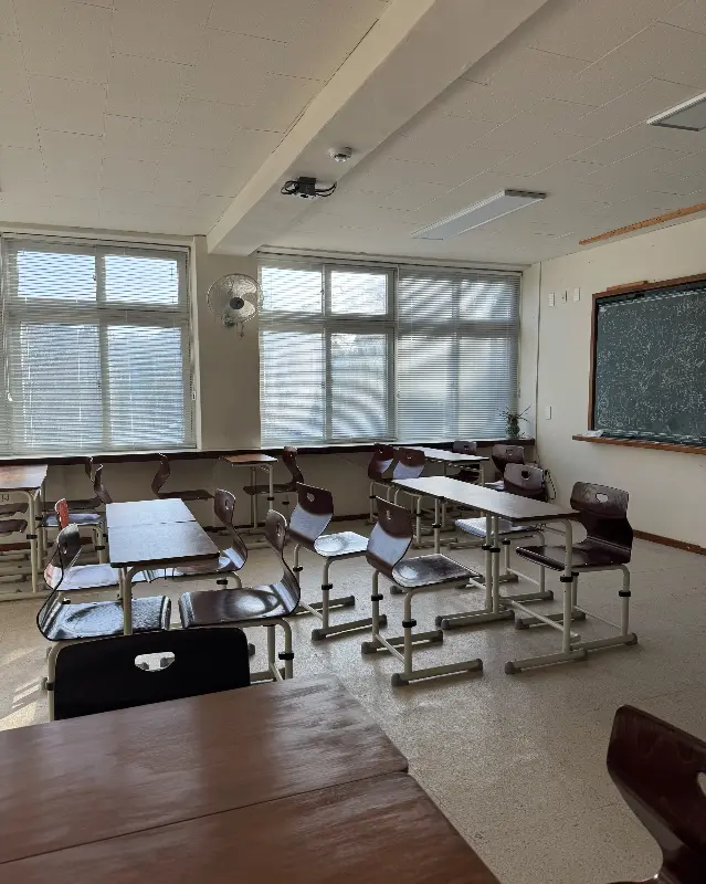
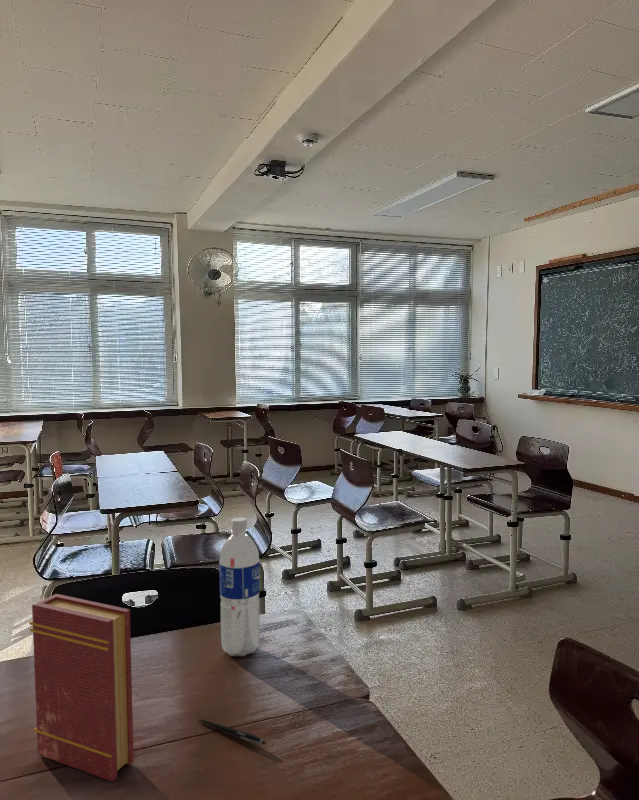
+ pen [198,718,267,745]
+ book [28,593,135,783]
+ water bottle [218,517,261,657]
